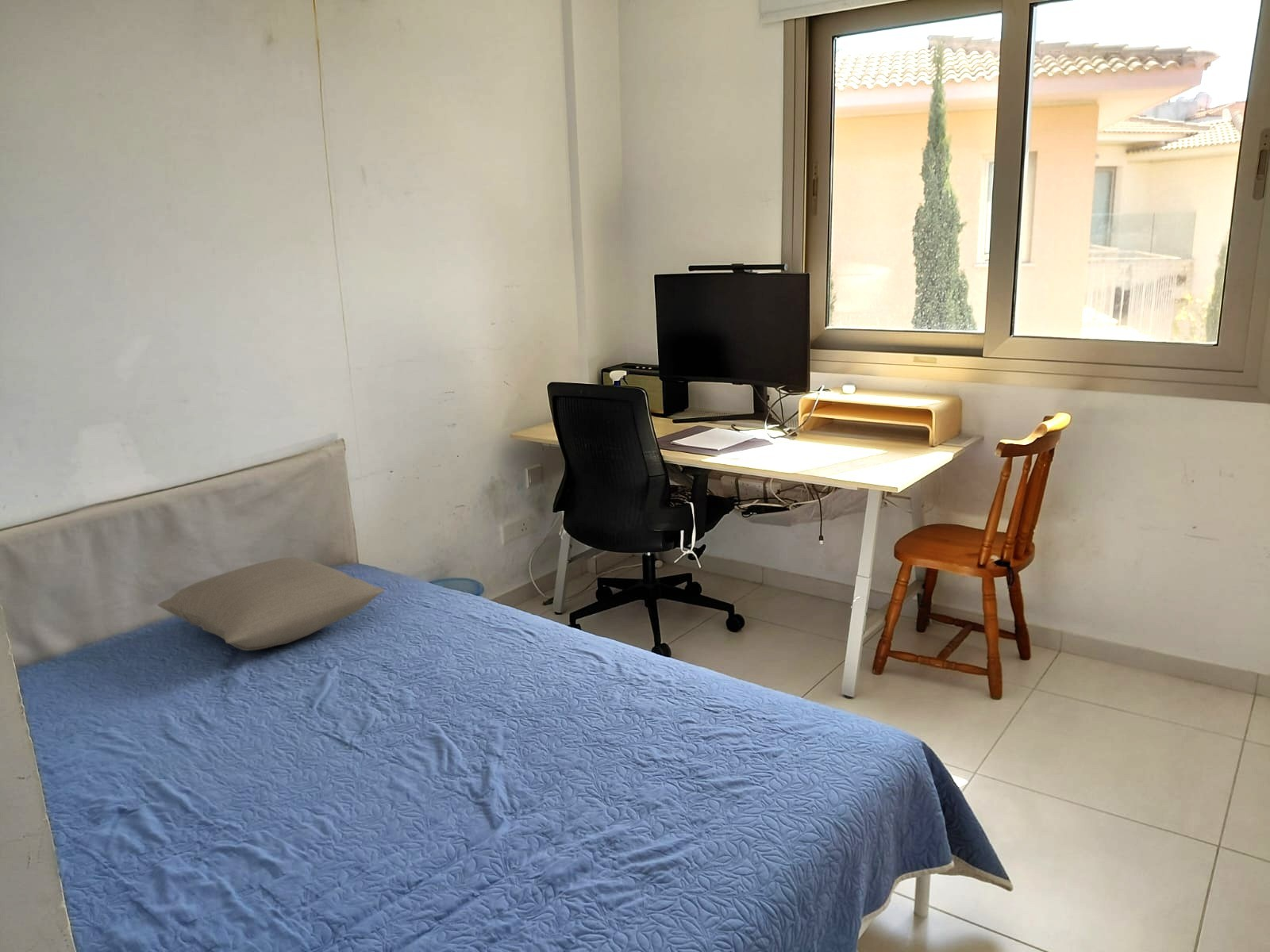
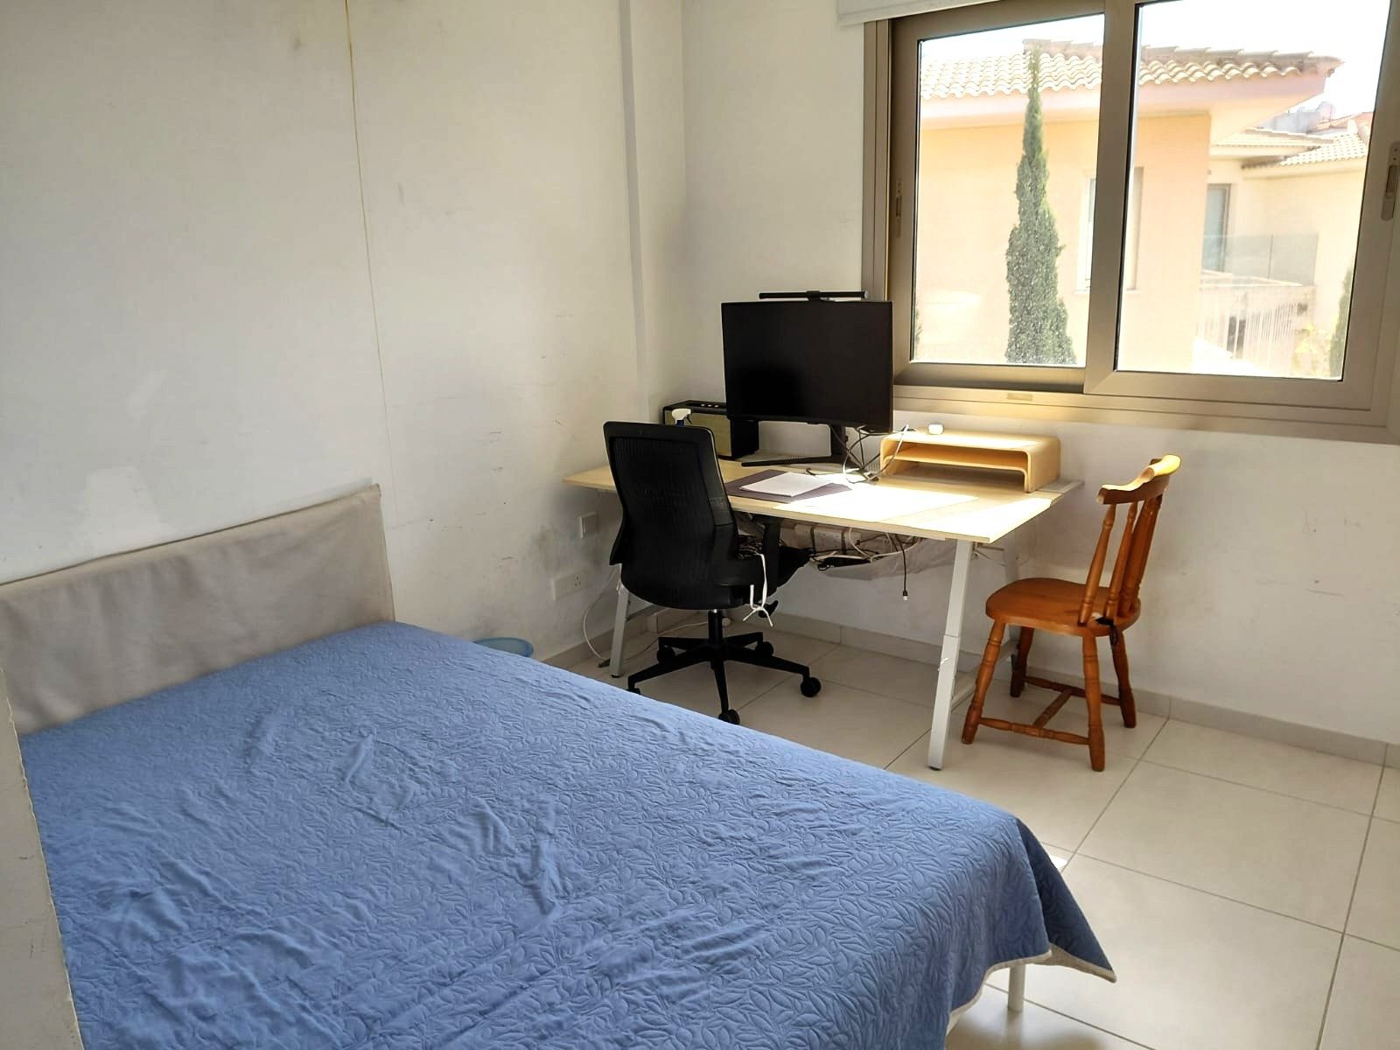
- pillow [156,556,385,651]
